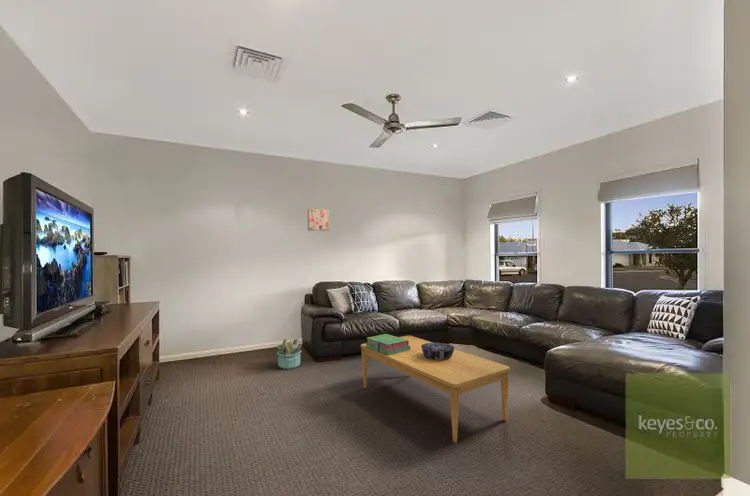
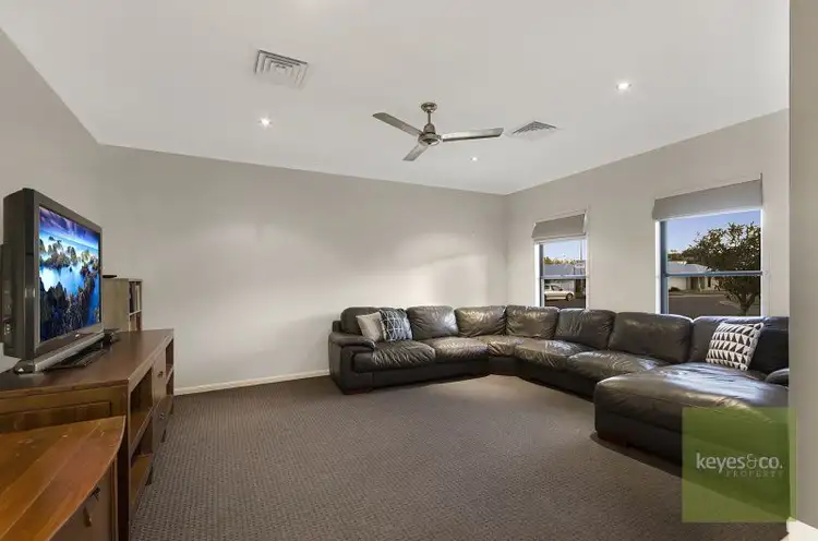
- coffee table [360,335,511,444]
- wall art [307,208,330,232]
- stack of books [364,333,410,355]
- decorative plant [275,338,303,370]
- decorative bowl [421,342,456,360]
